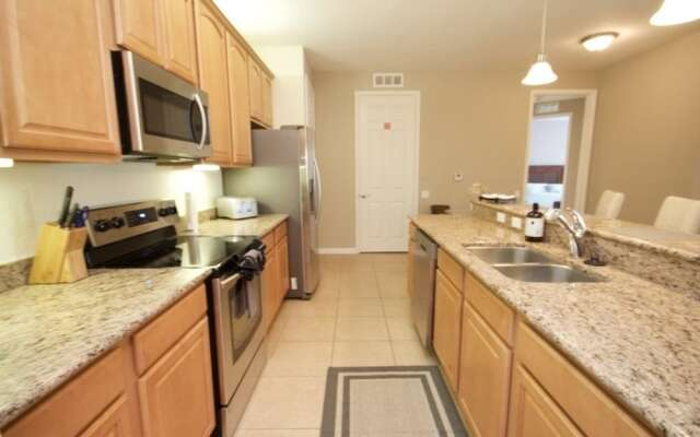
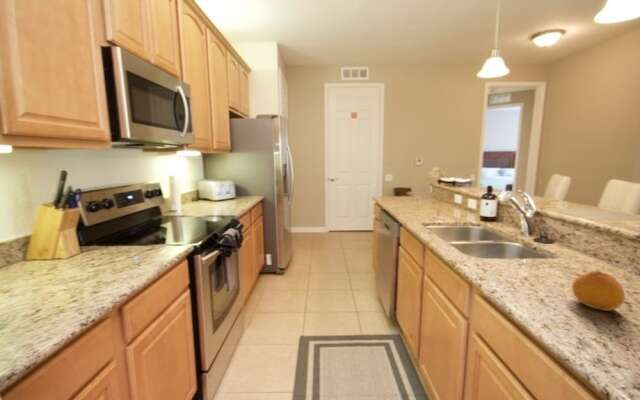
+ fruit [571,270,626,312]
